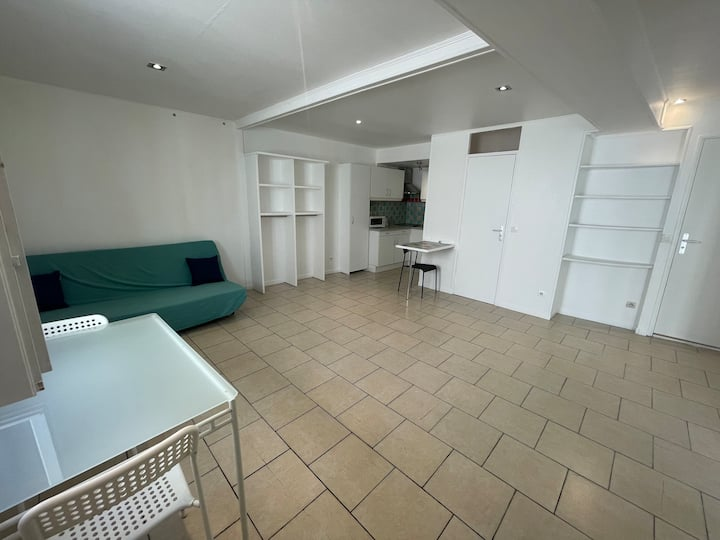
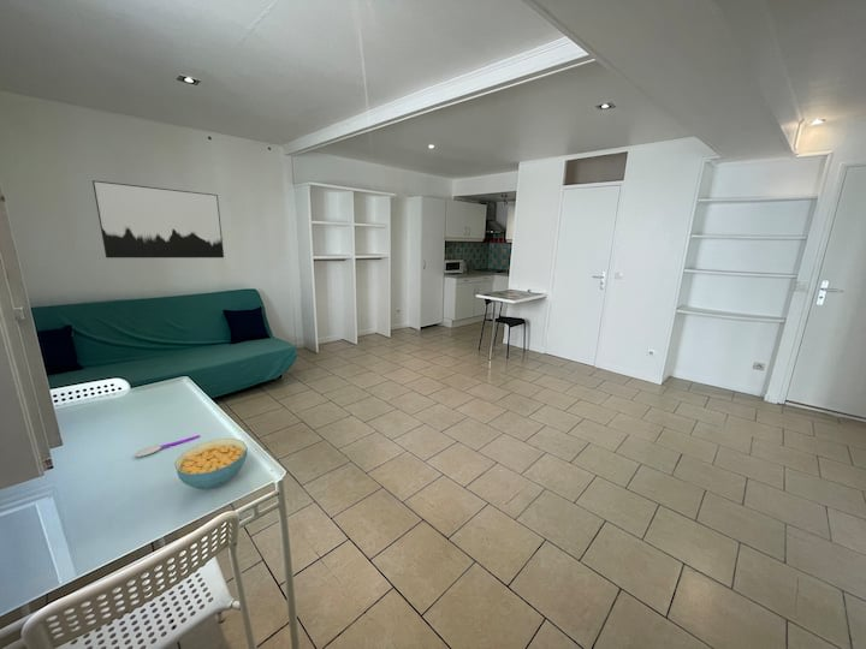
+ spoon [134,434,201,458]
+ cereal bowl [173,437,249,490]
+ wall art [91,179,225,258]
